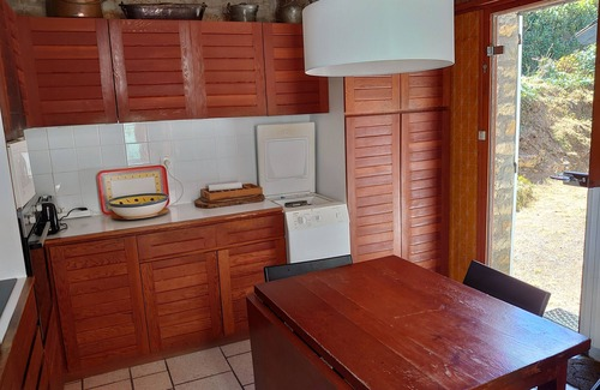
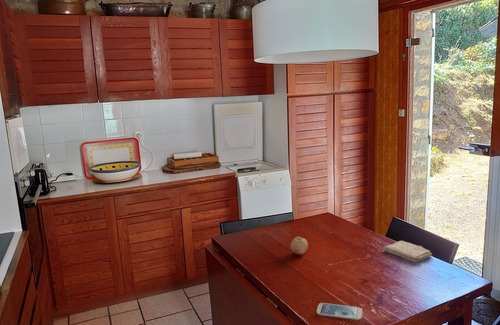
+ fruit [290,236,309,256]
+ smartphone [316,302,364,321]
+ washcloth [383,240,433,263]
